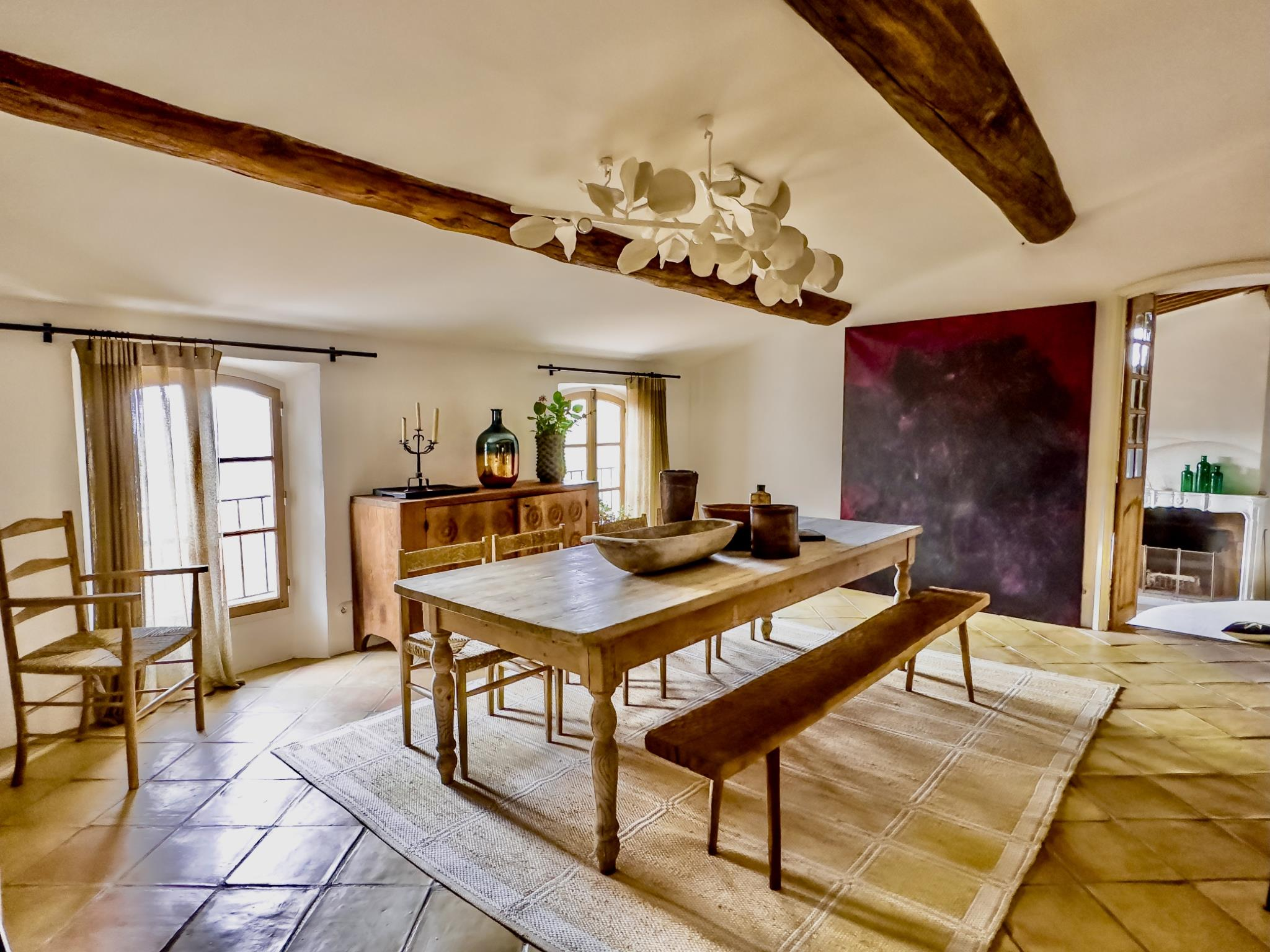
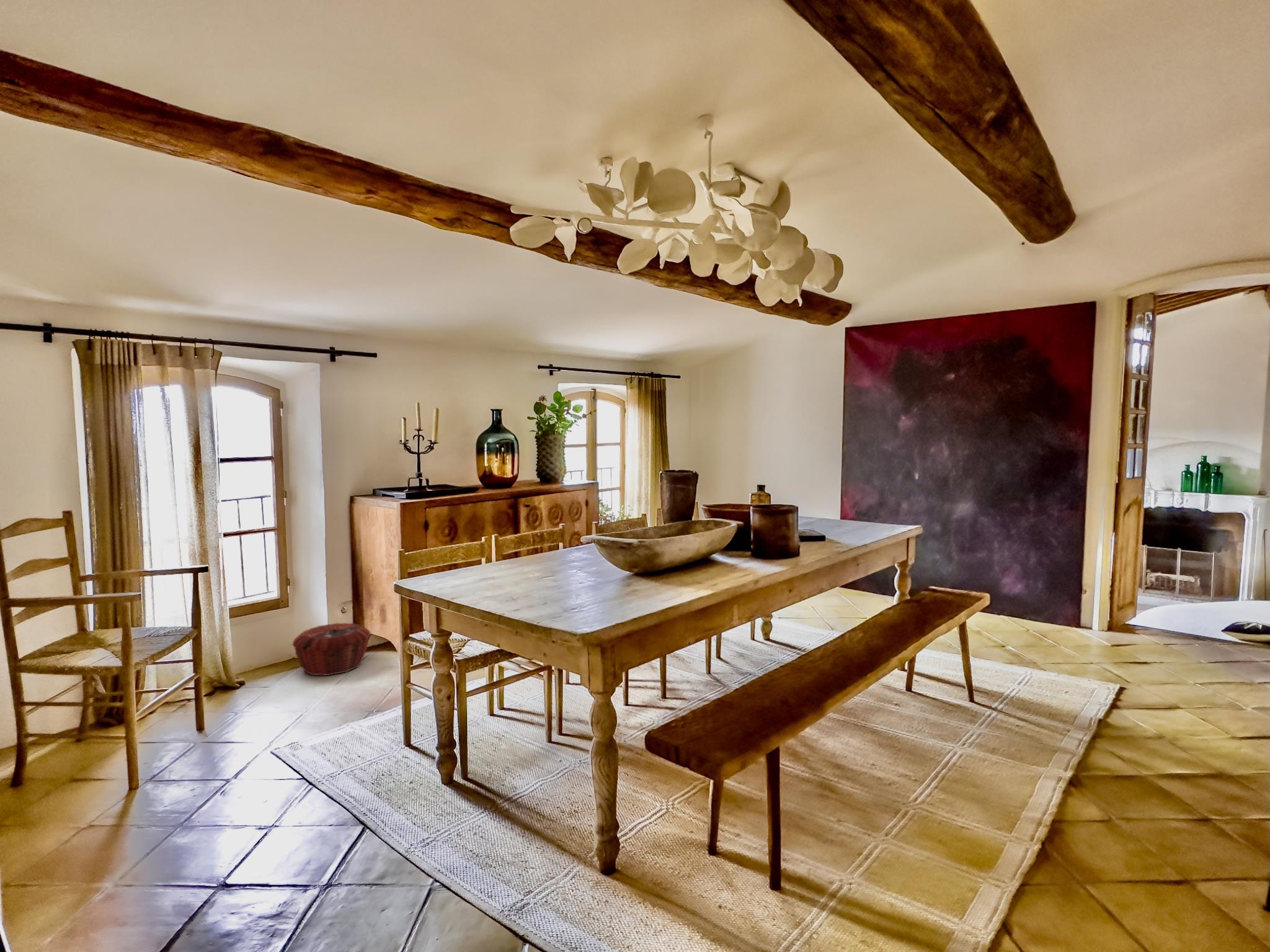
+ woven basket [291,622,371,676]
